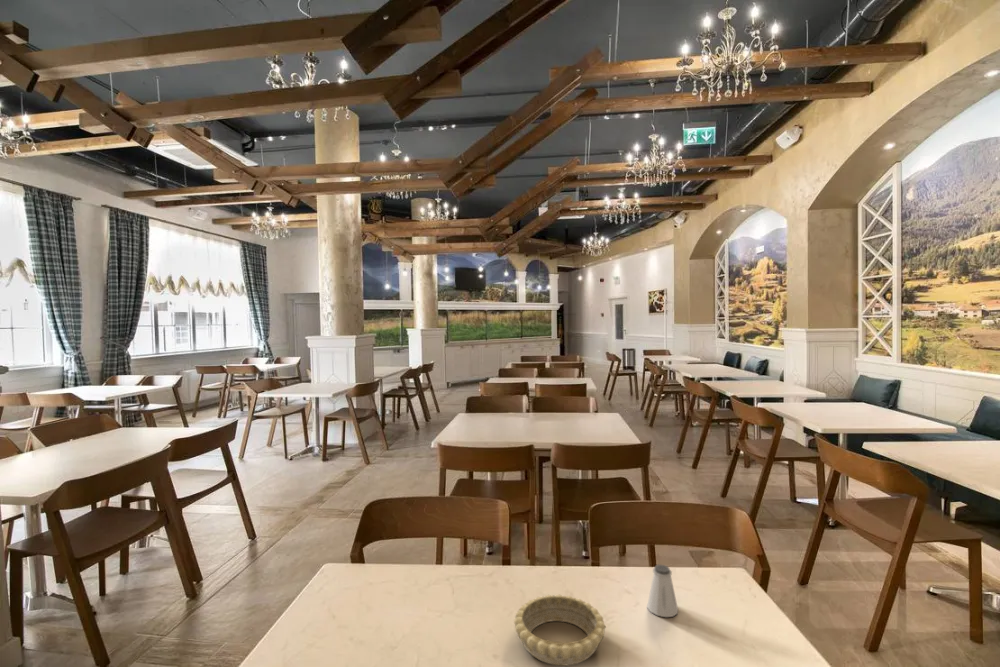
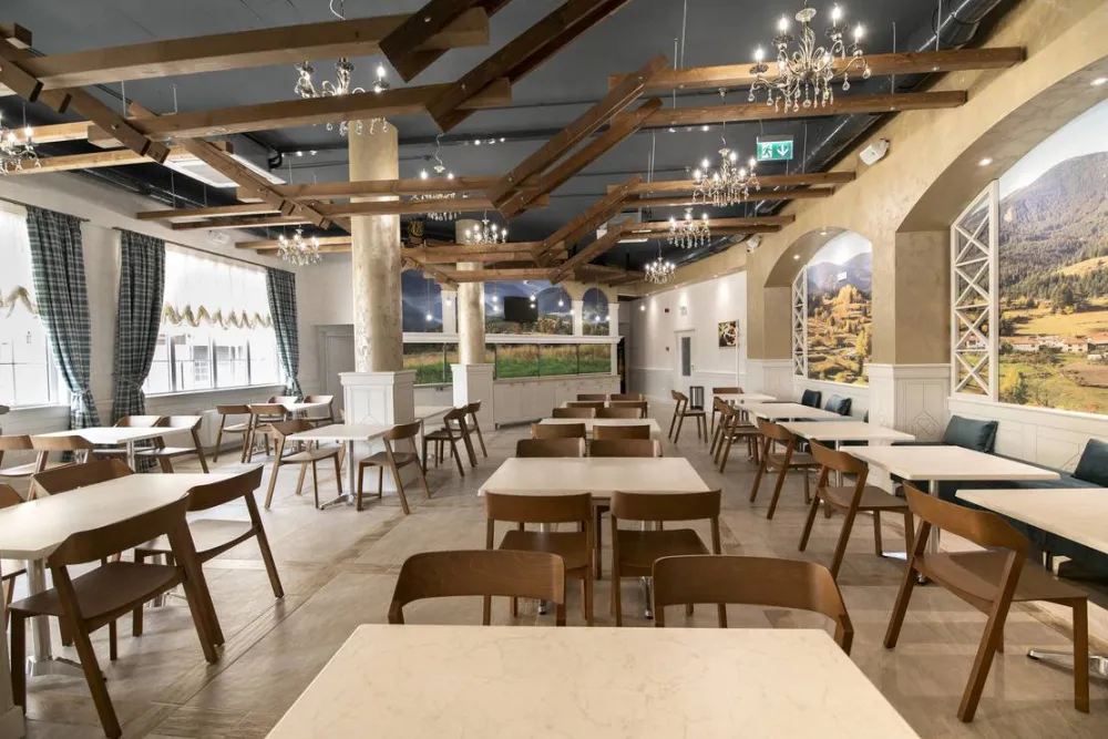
- decorative bowl [513,594,606,667]
- saltshaker [646,563,679,618]
